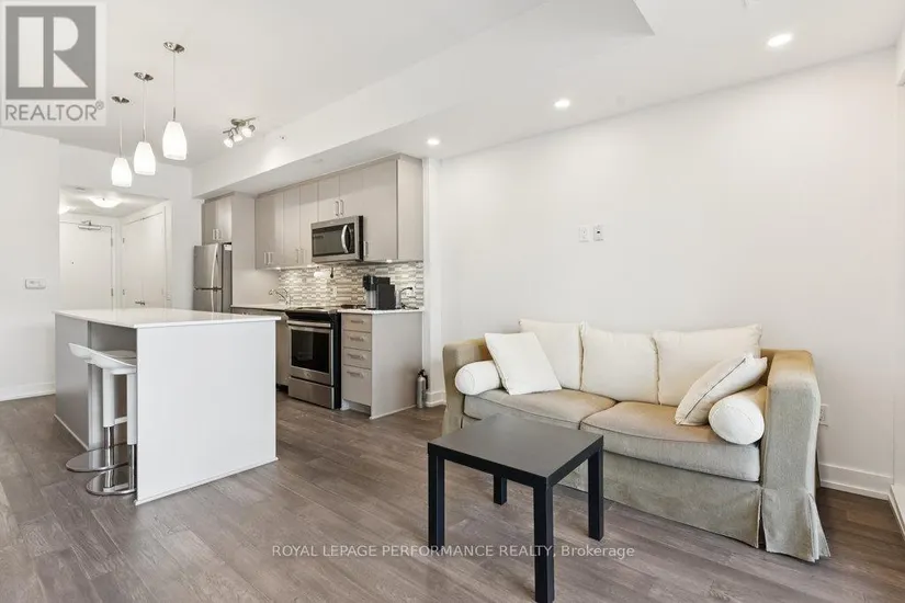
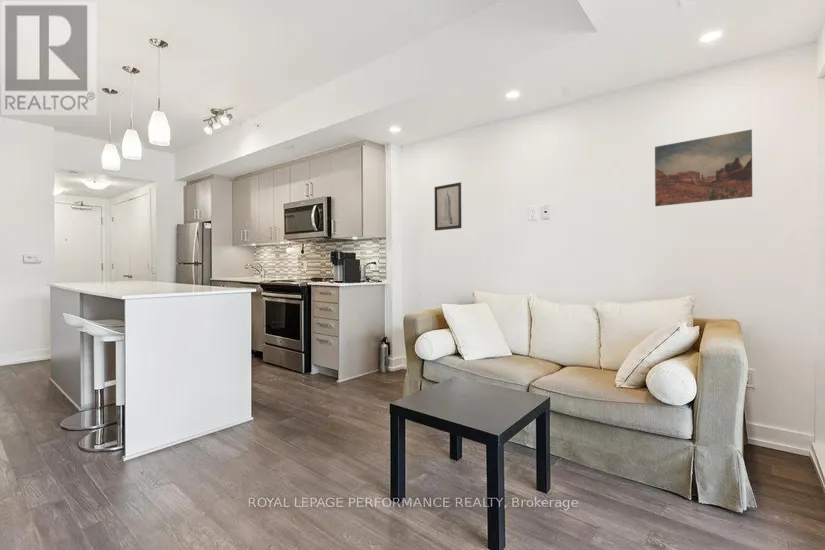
+ wall art [654,128,753,207]
+ wall art [433,181,462,232]
